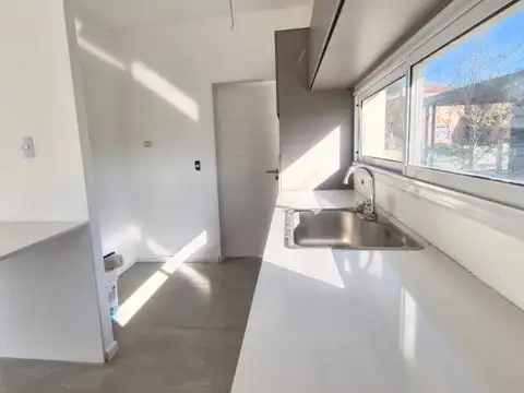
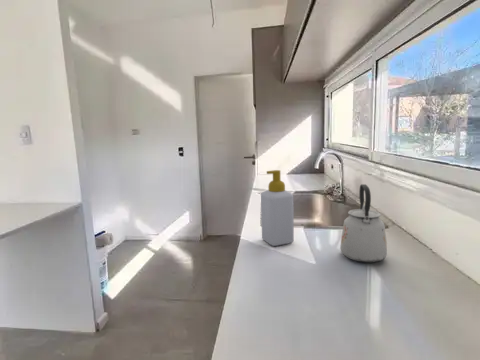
+ soap bottle [260,169,295,247]
+ kettle [339,183,388,264]
